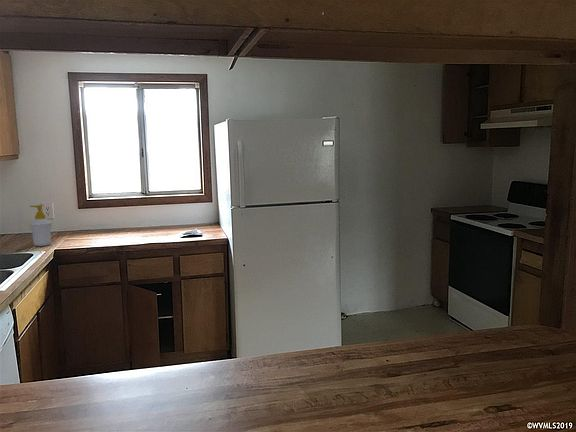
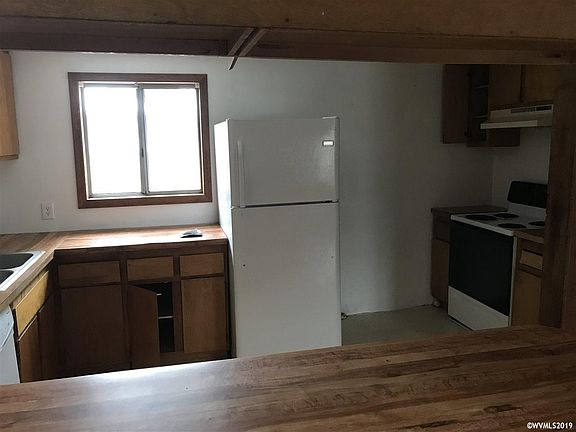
- soap bottle [28,204,53,247]
